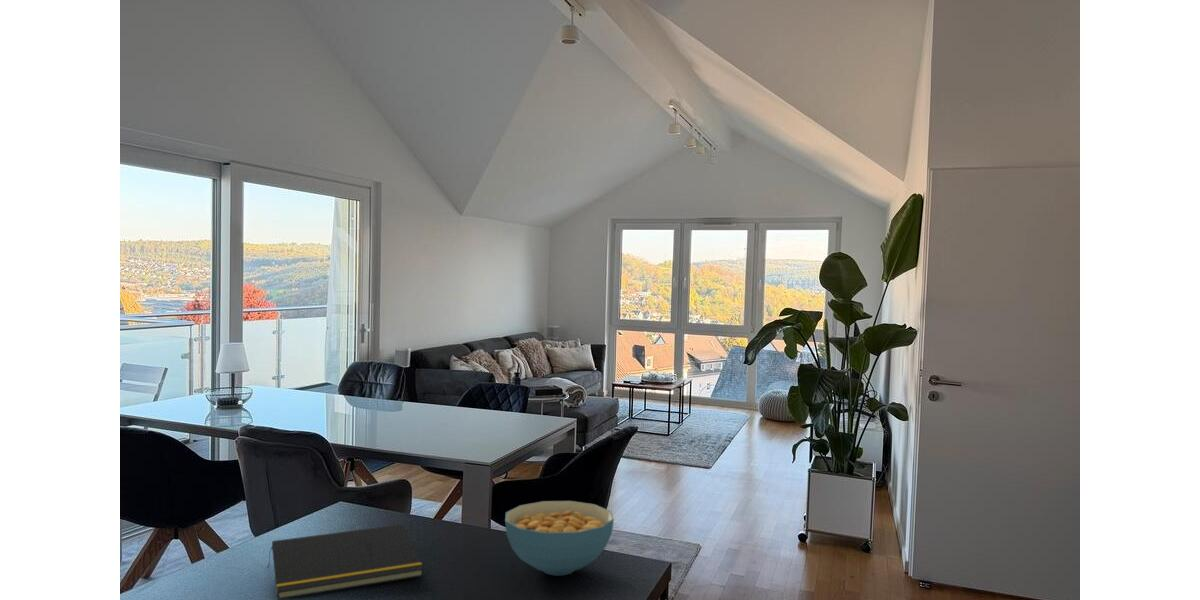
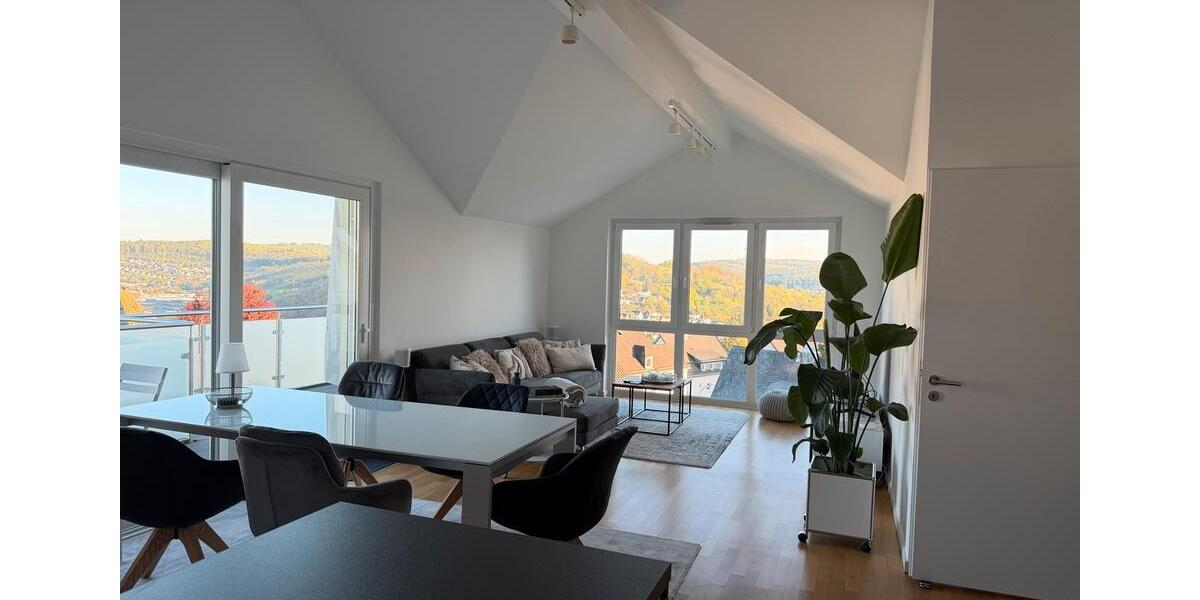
- notepad [267,523,425,600]
- cereal bowl [504,500,615,576]
